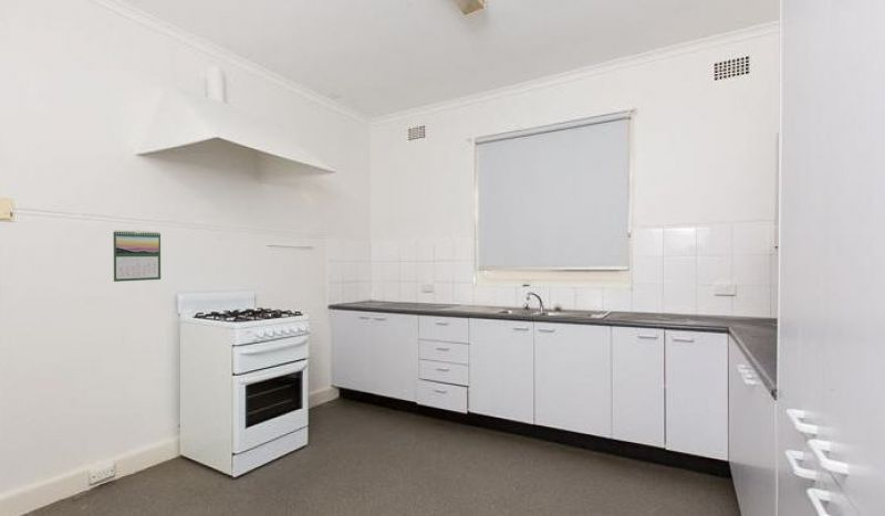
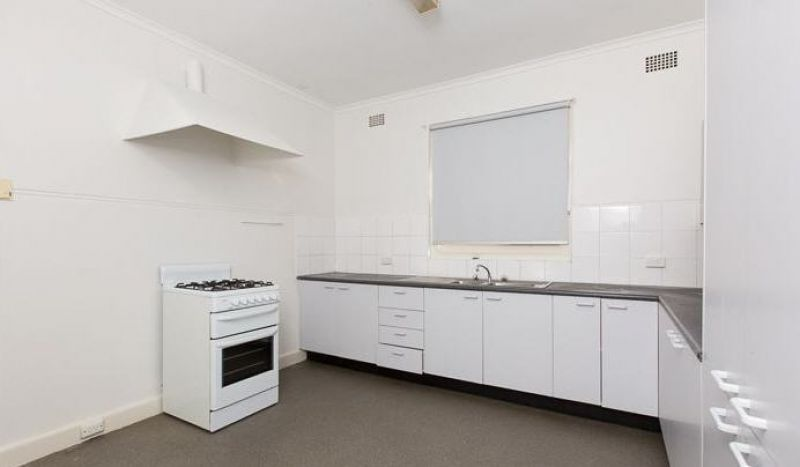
- calendar [112,230,162,283]
